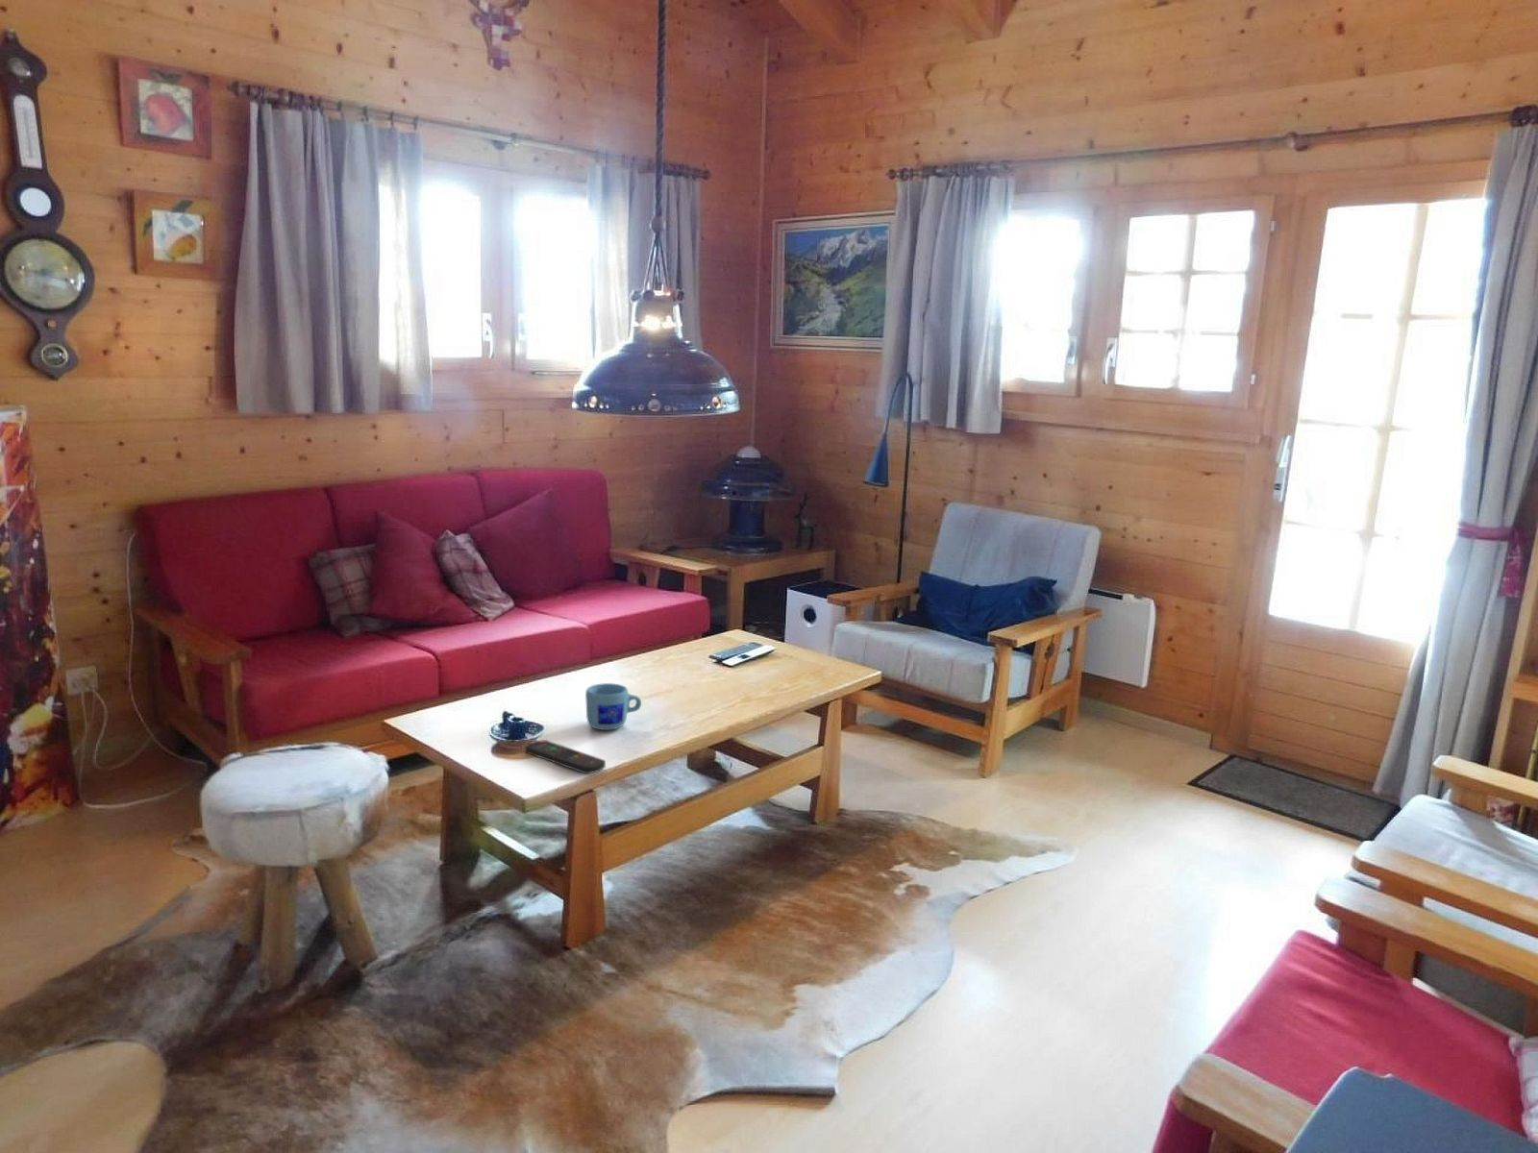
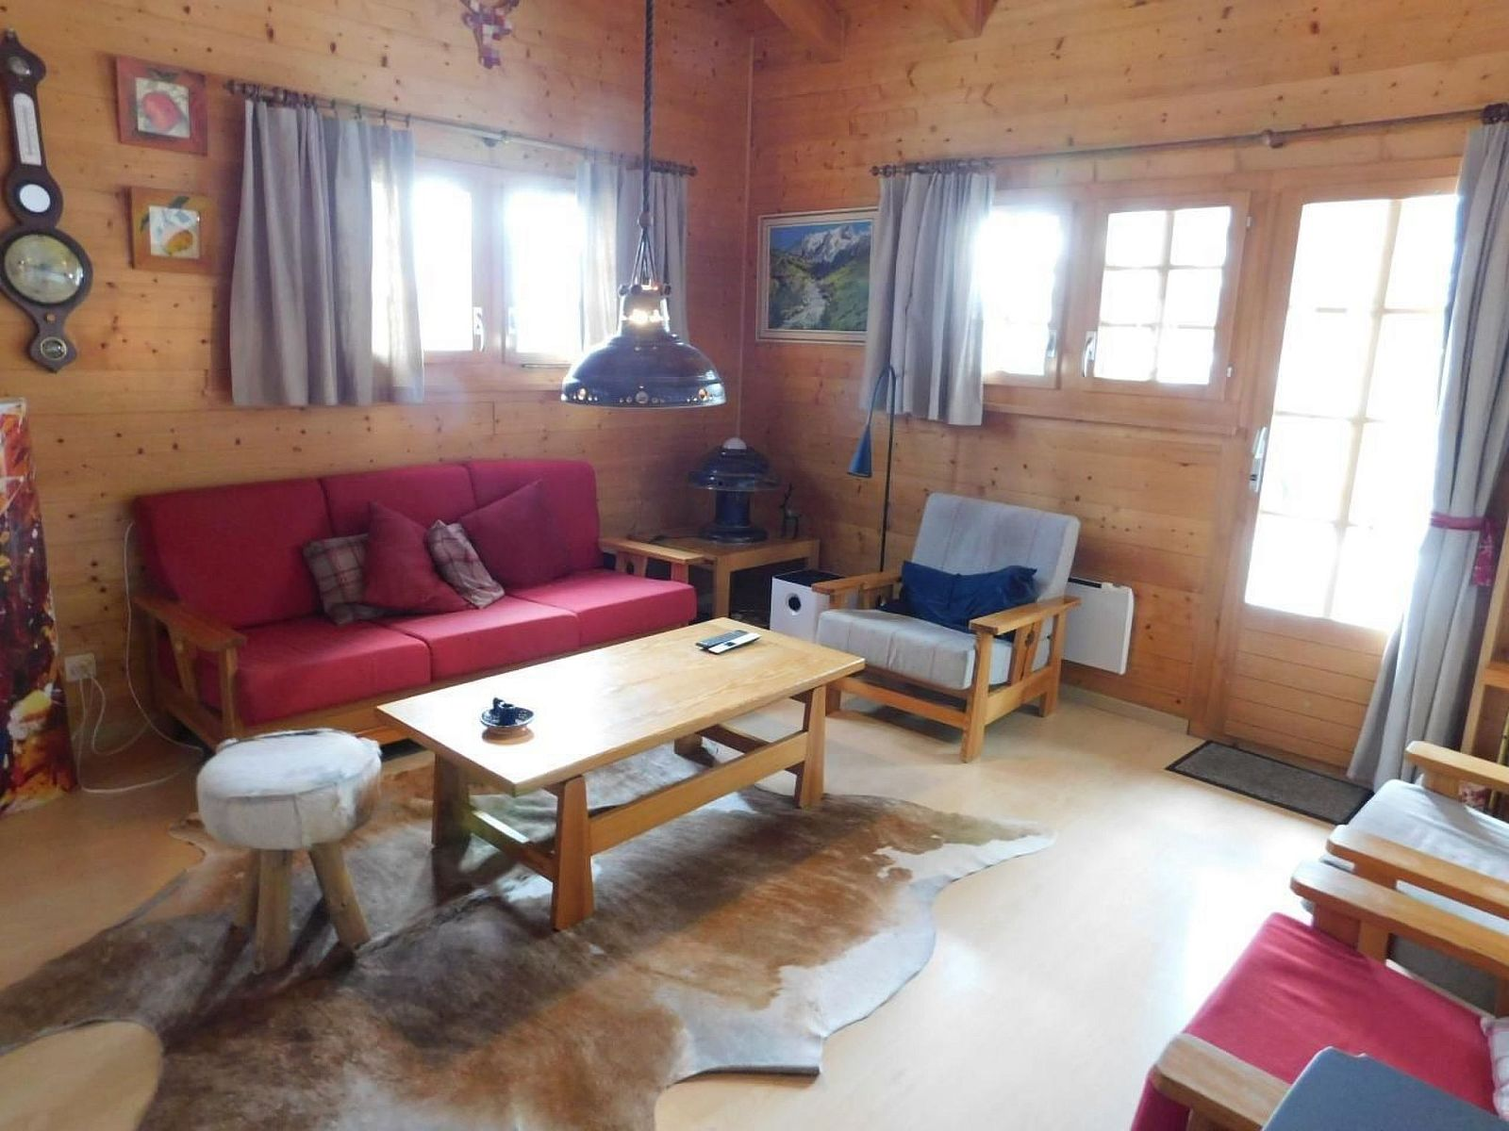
- mug [585,682,642,732]
- remote control [524,739,607,774]
